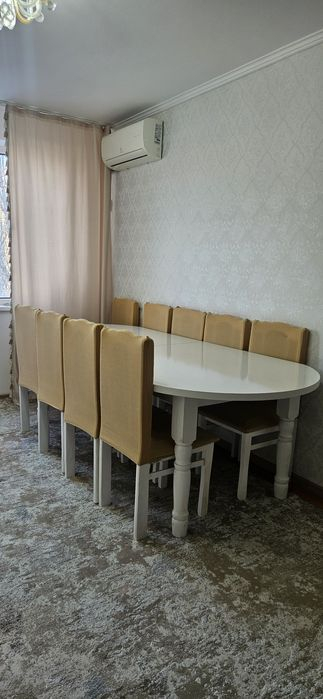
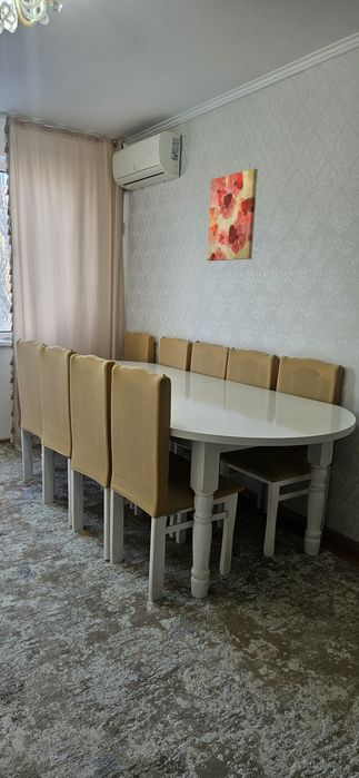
+ wall art [207,168,259,262]
